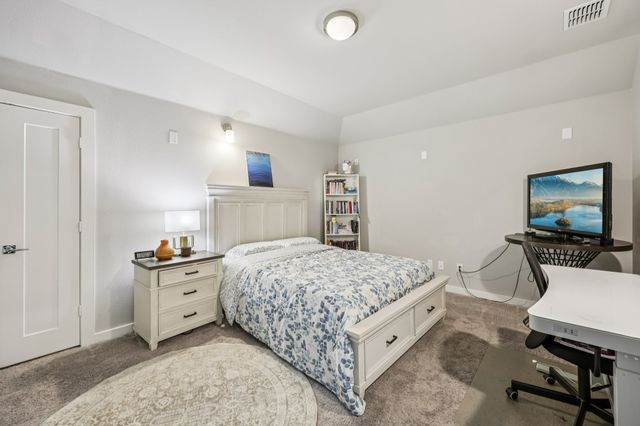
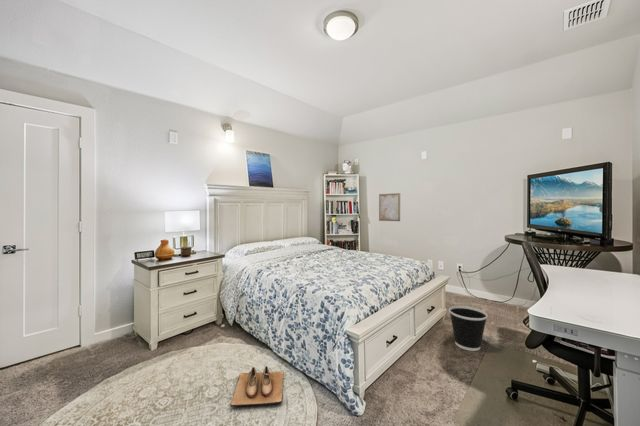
+ wastebasket [448,305,489,352]
+ shoe [229,365,285,407]
+ wall art [378,192,401,222]
